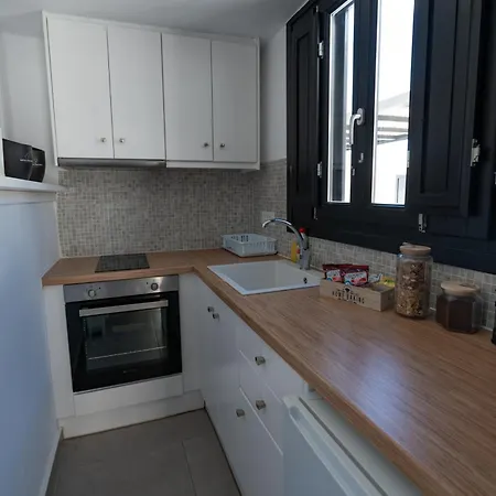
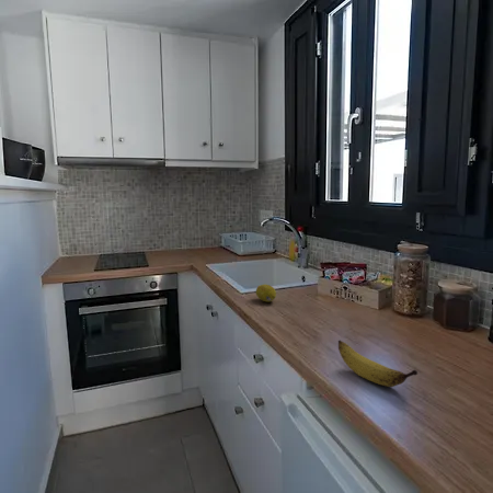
+ fruit [255,284,277,303]
+ banana [337,340,419,388]
